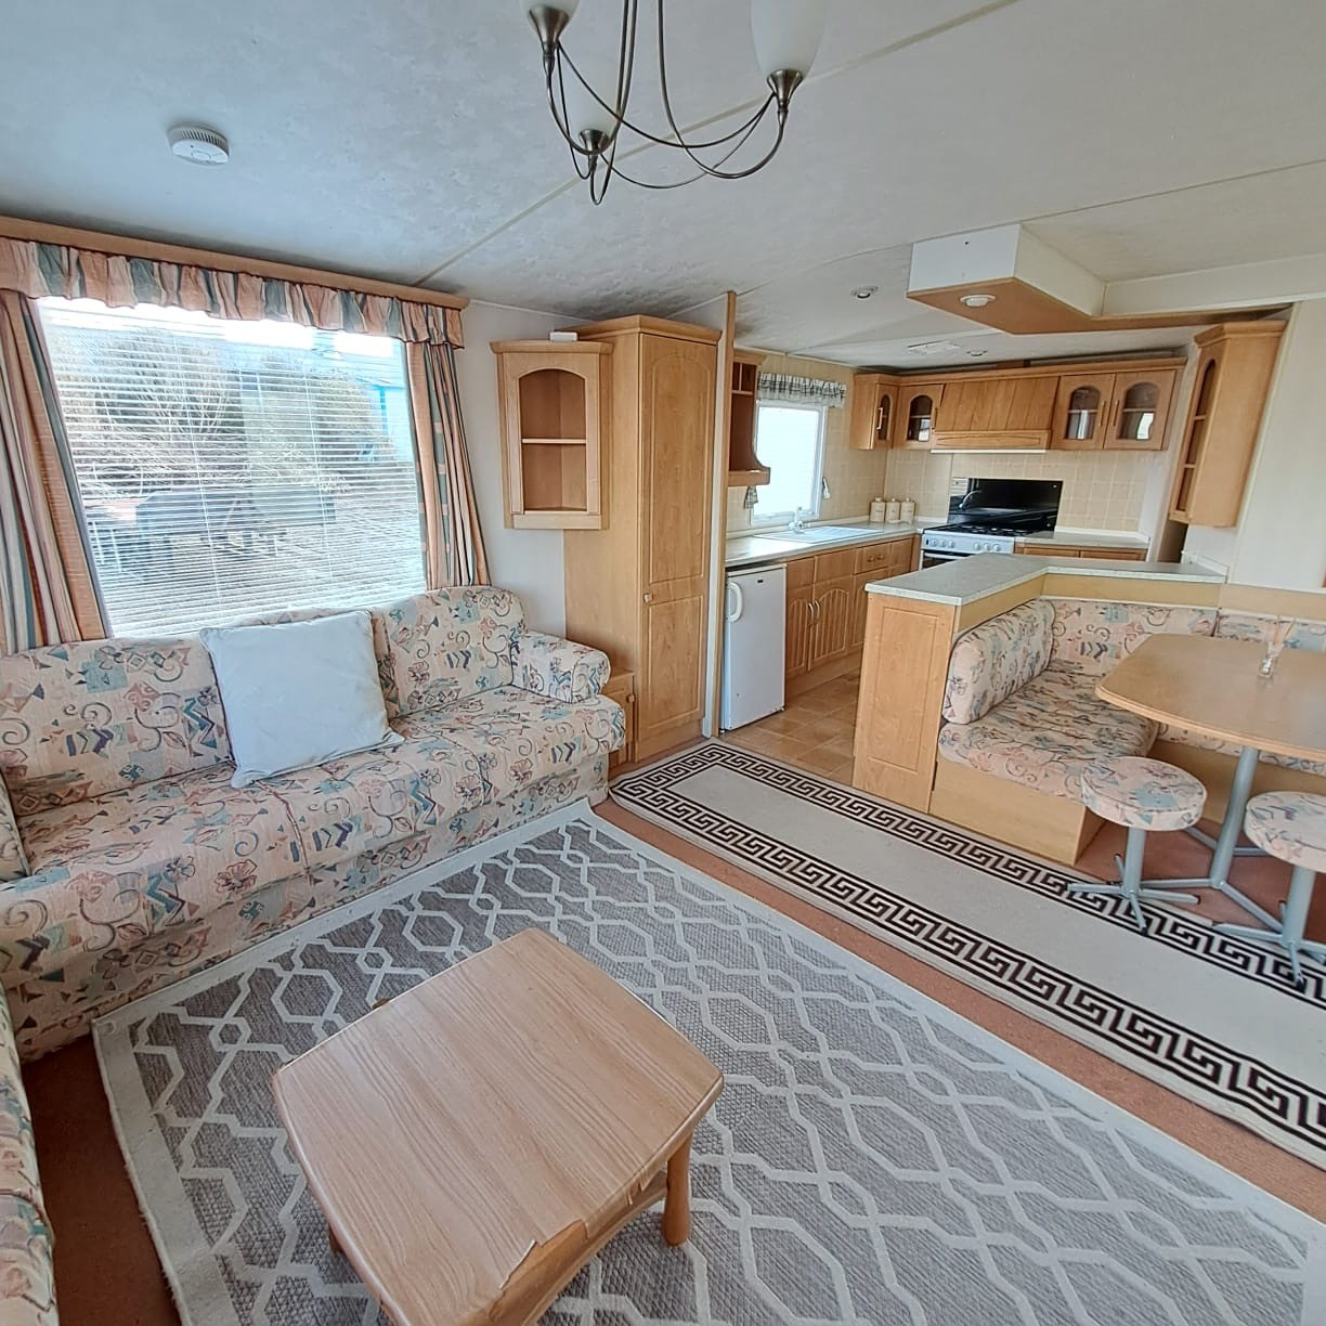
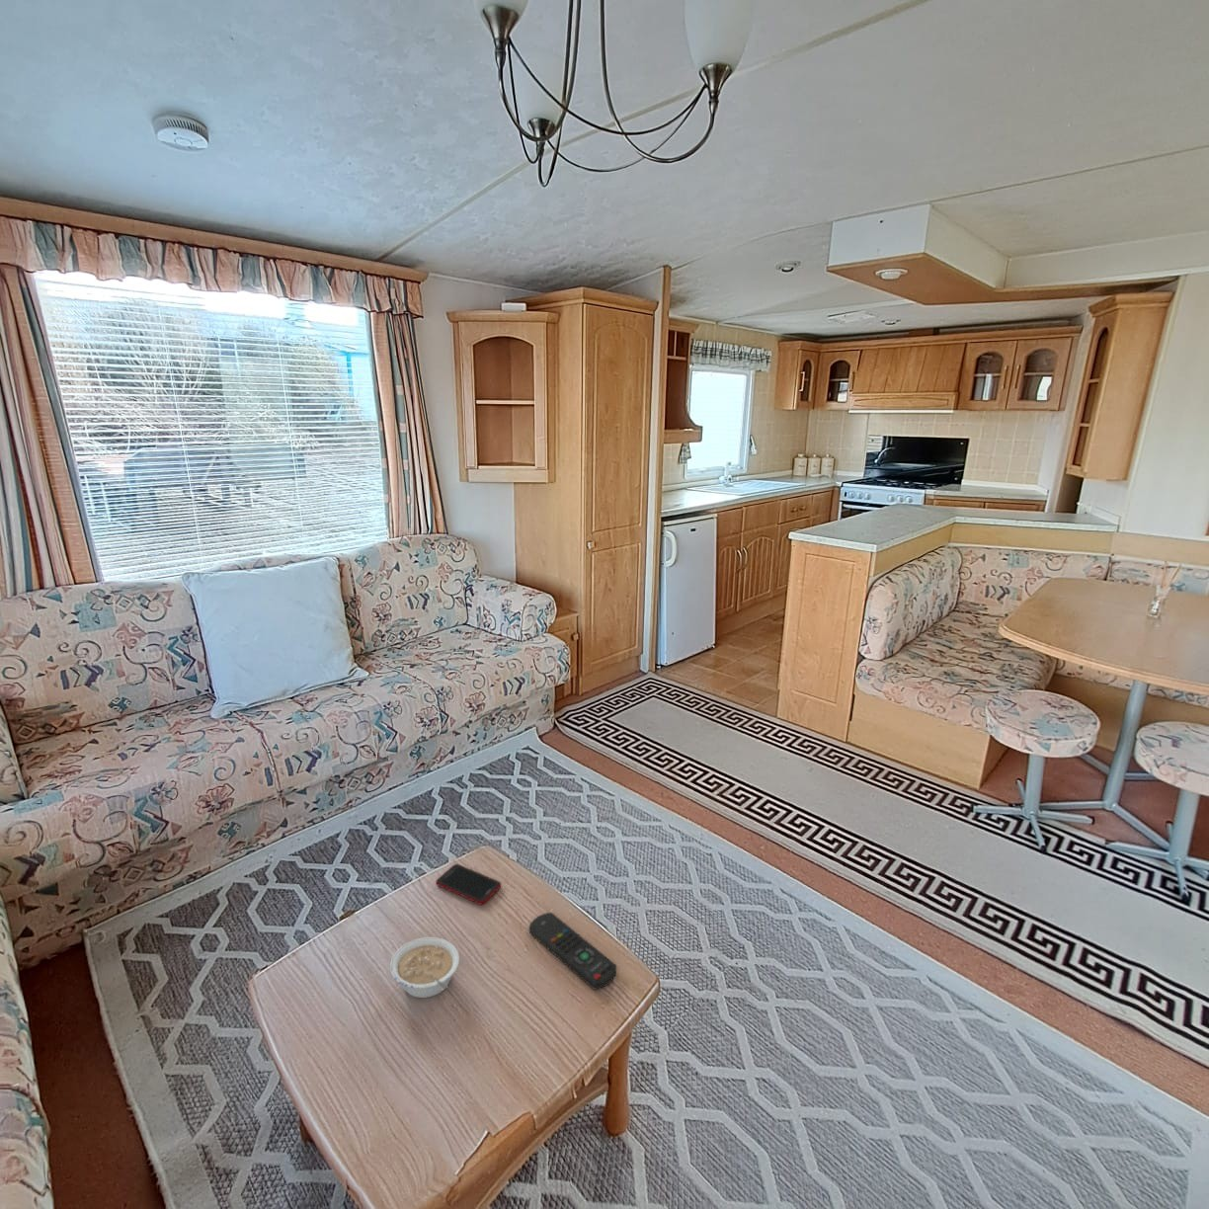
+ remote control [528,911,618,990]
+ legume [390,937,461,999]
+ cell phone [435,864,502,906]
